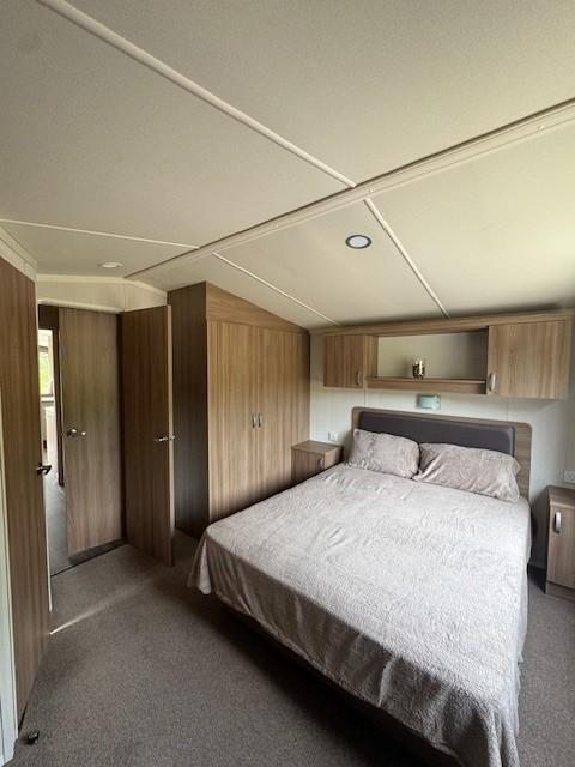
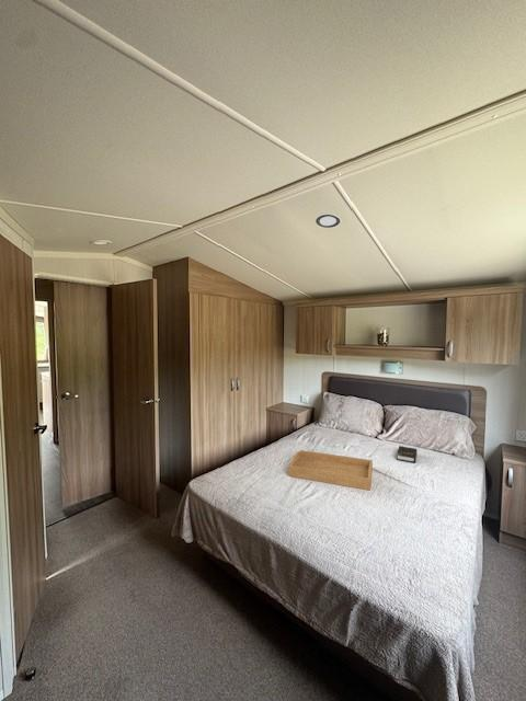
+ serving tray [288,449,374,492]
+ hardback book [396,445,419,464]
